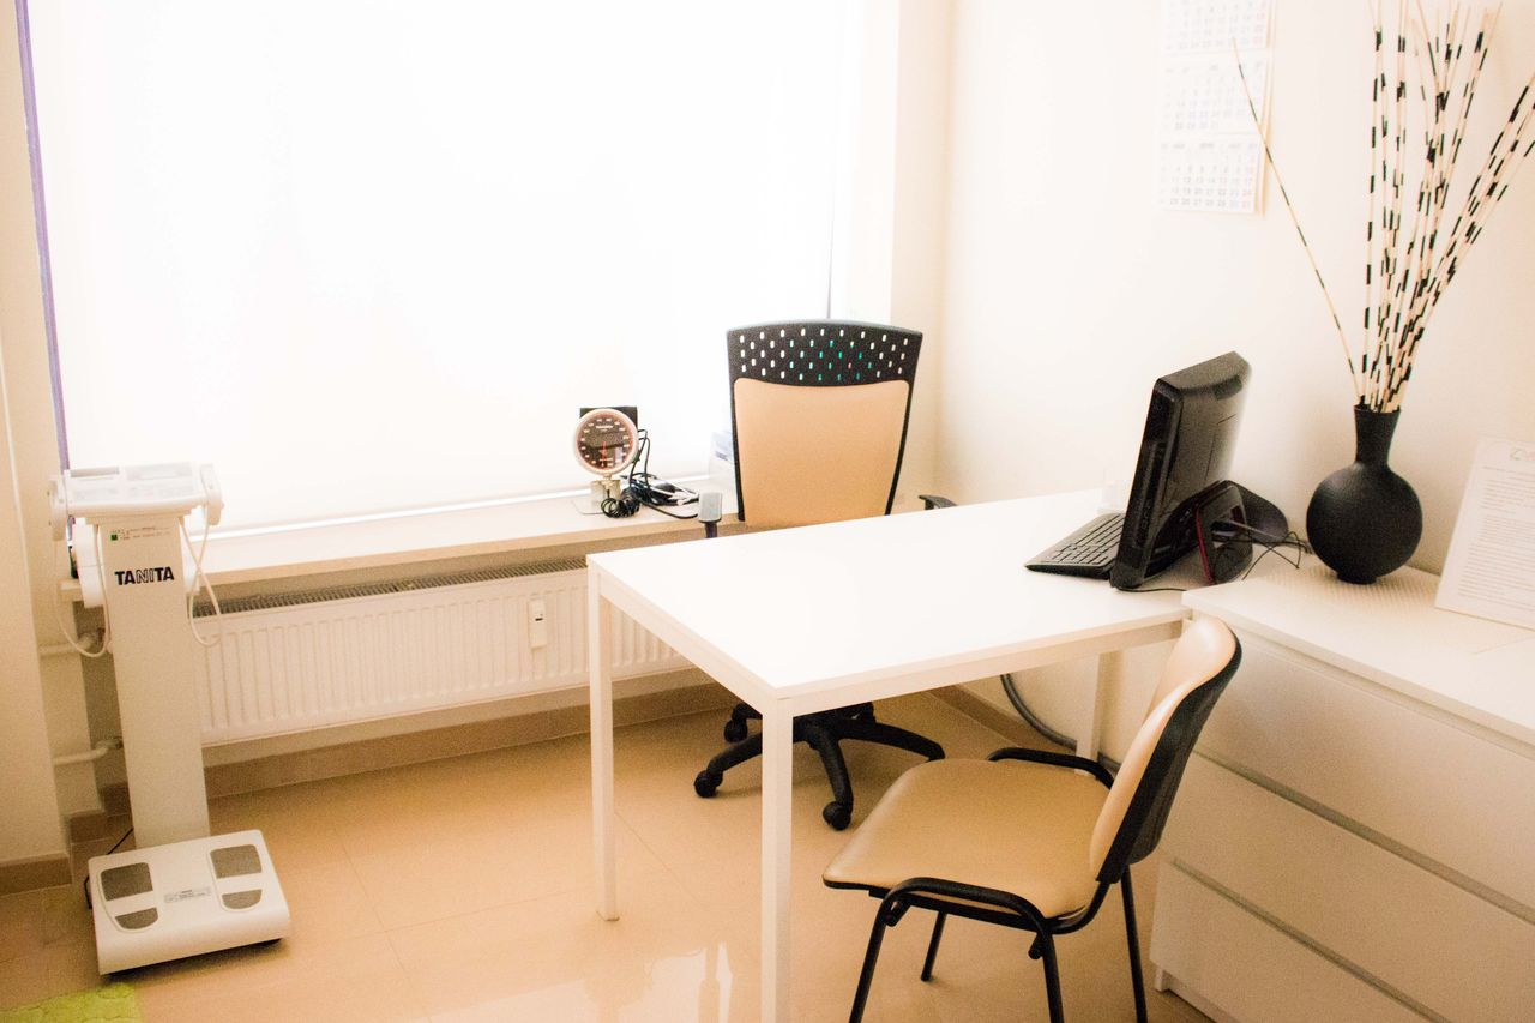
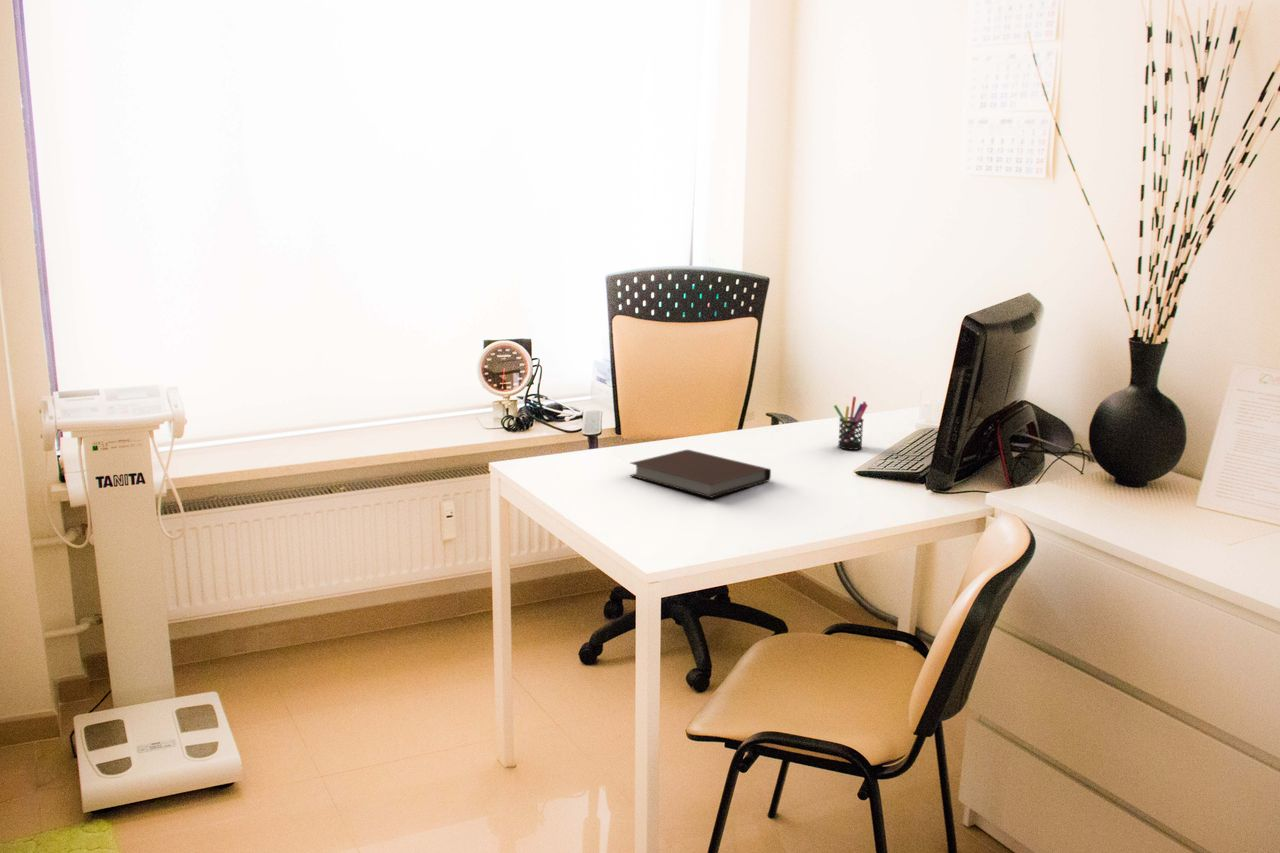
+ notebook [628,449,772,499]
+ pen holder [833,396,869,451]
